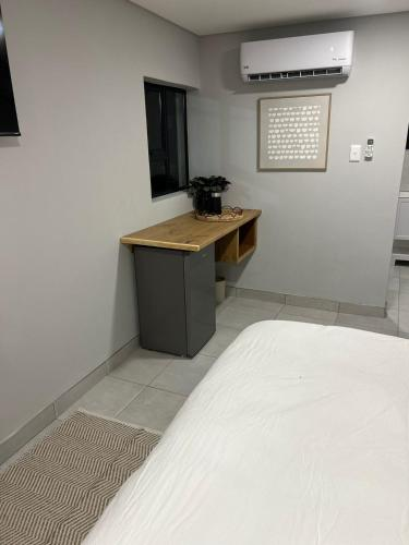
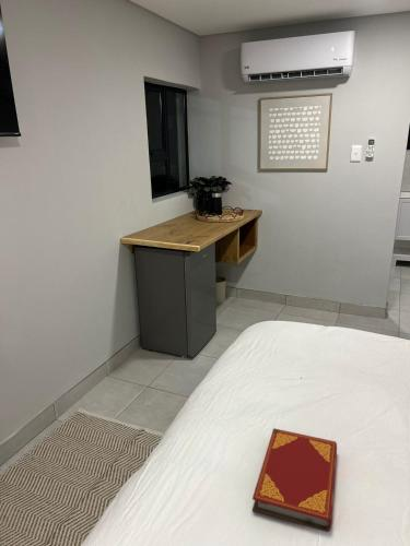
+ hardback book [251,427,338,533]
